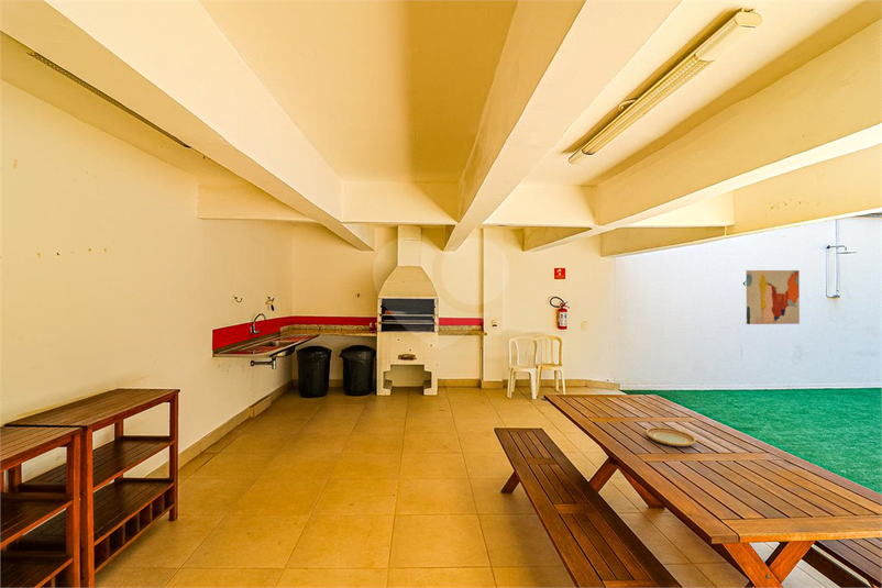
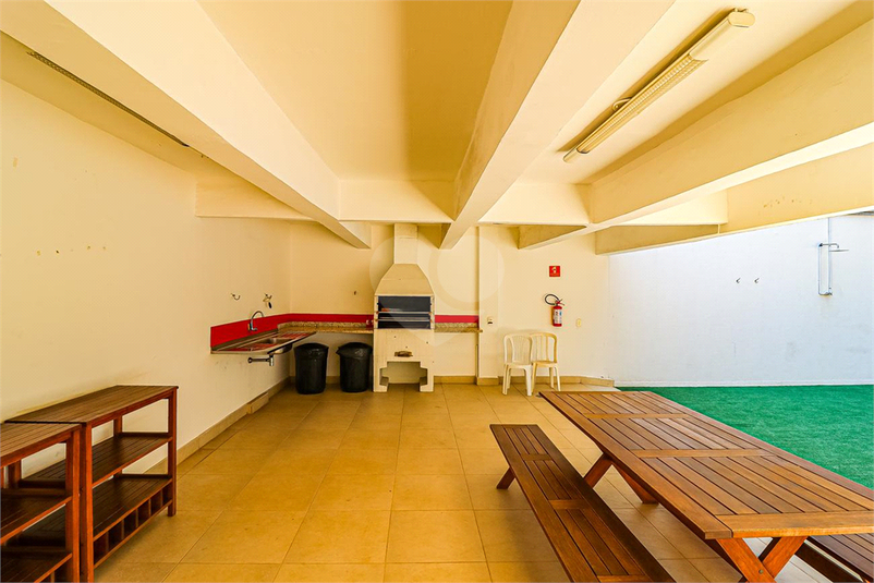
- wall art [746,269,801,325]
- plate [646,426,697,447]
